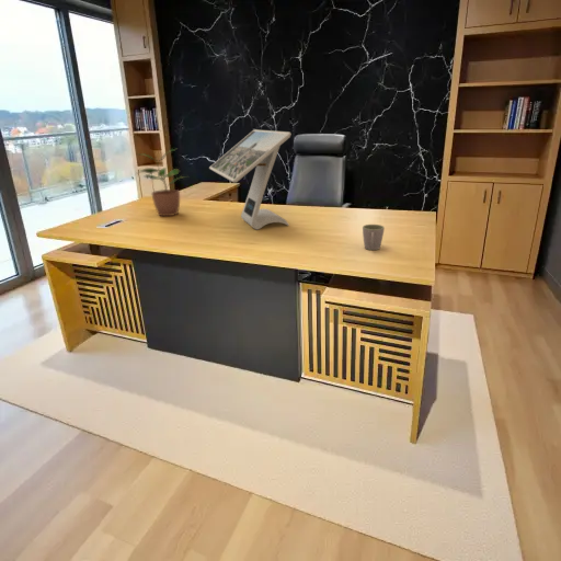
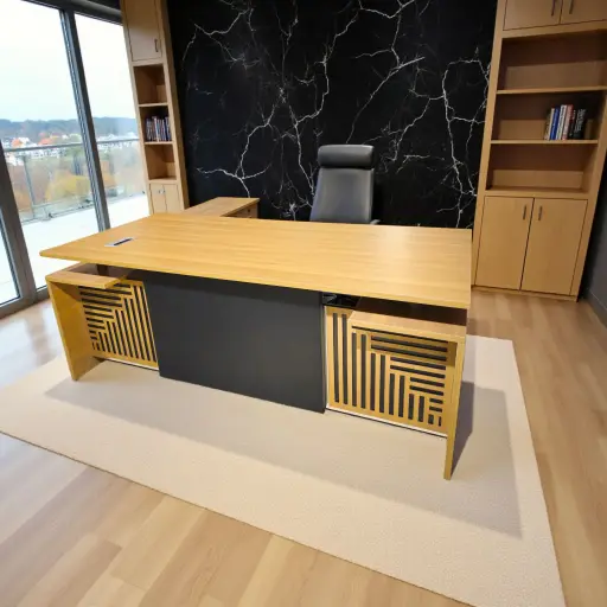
- potted plant [134,148,190,217]
- mug [362,224,386,251]
- computer monitor [208,128,293,230]
